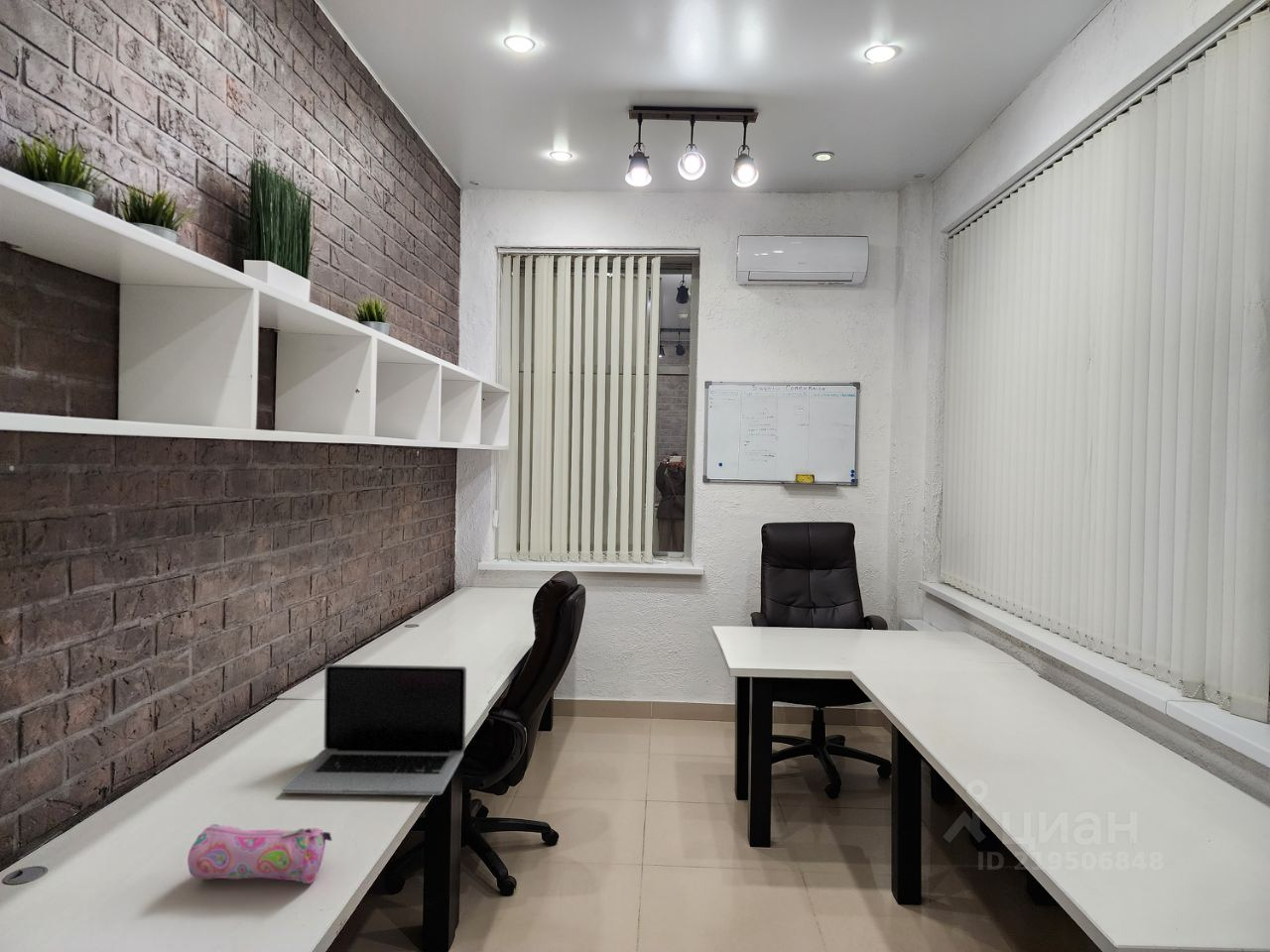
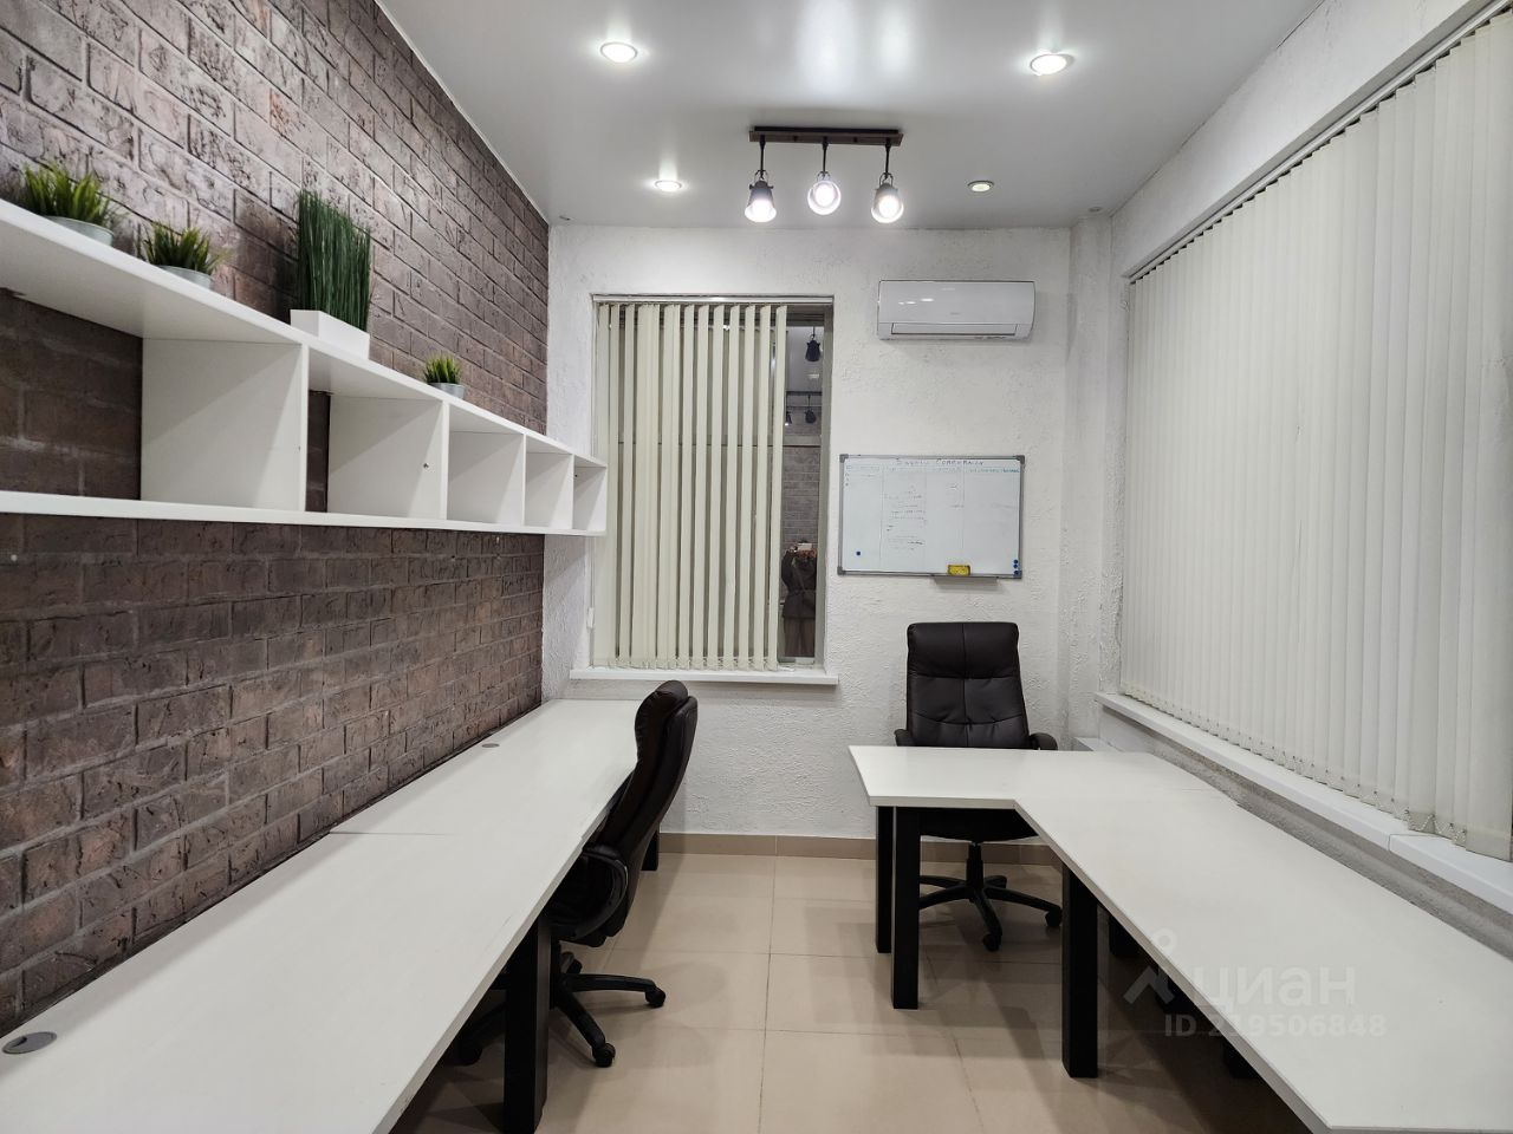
- pencil case [187,823,332,885]
- laptop [281,663,467,796]
